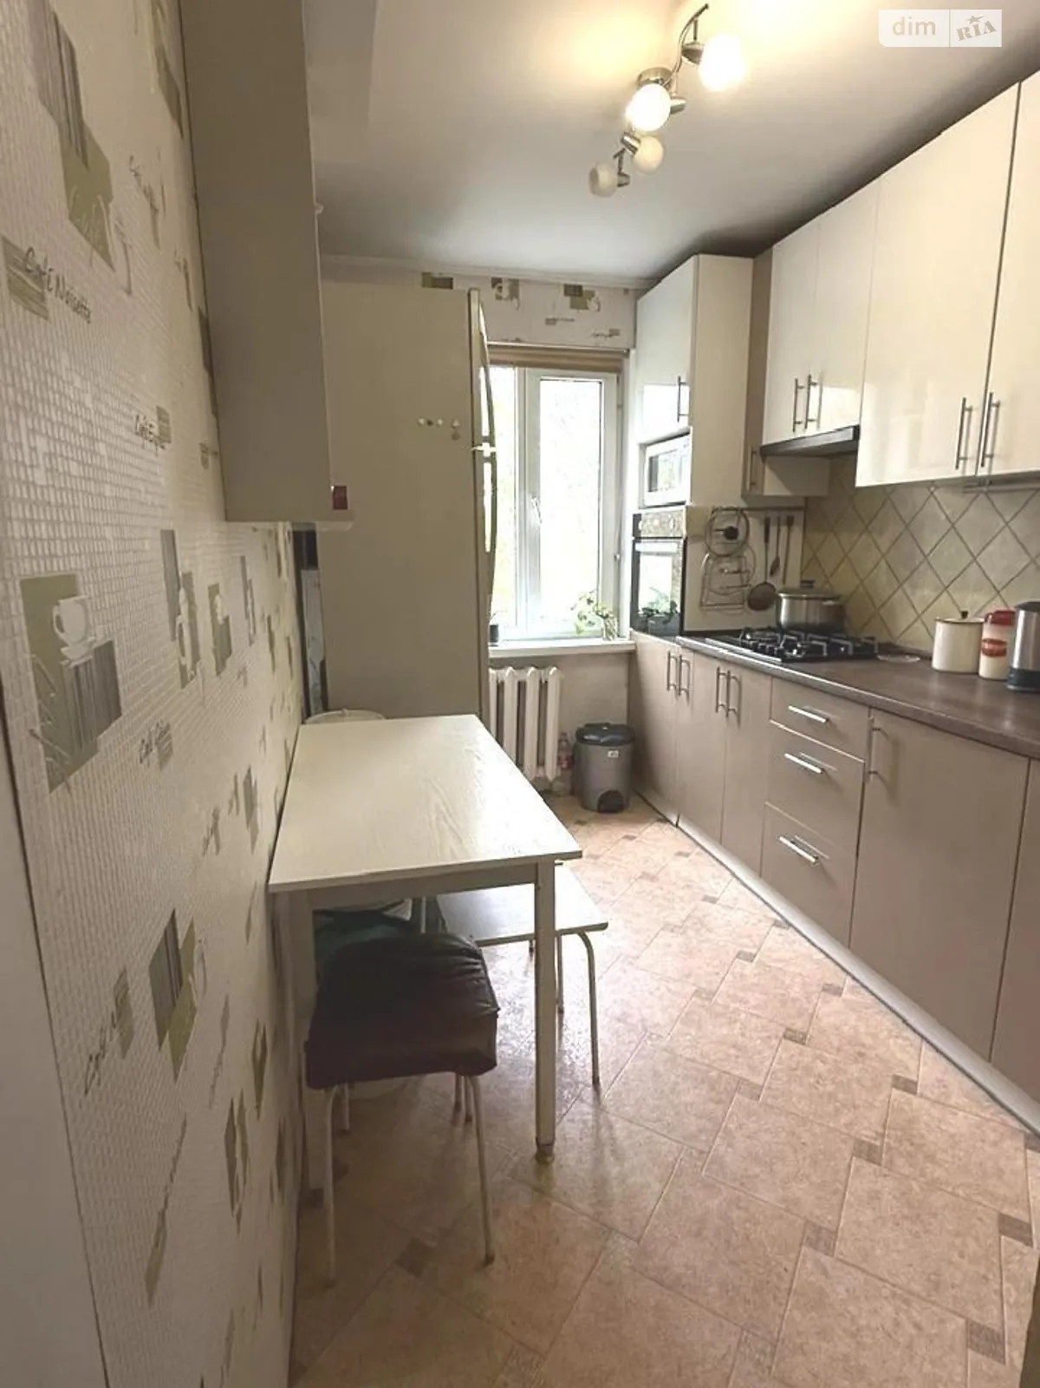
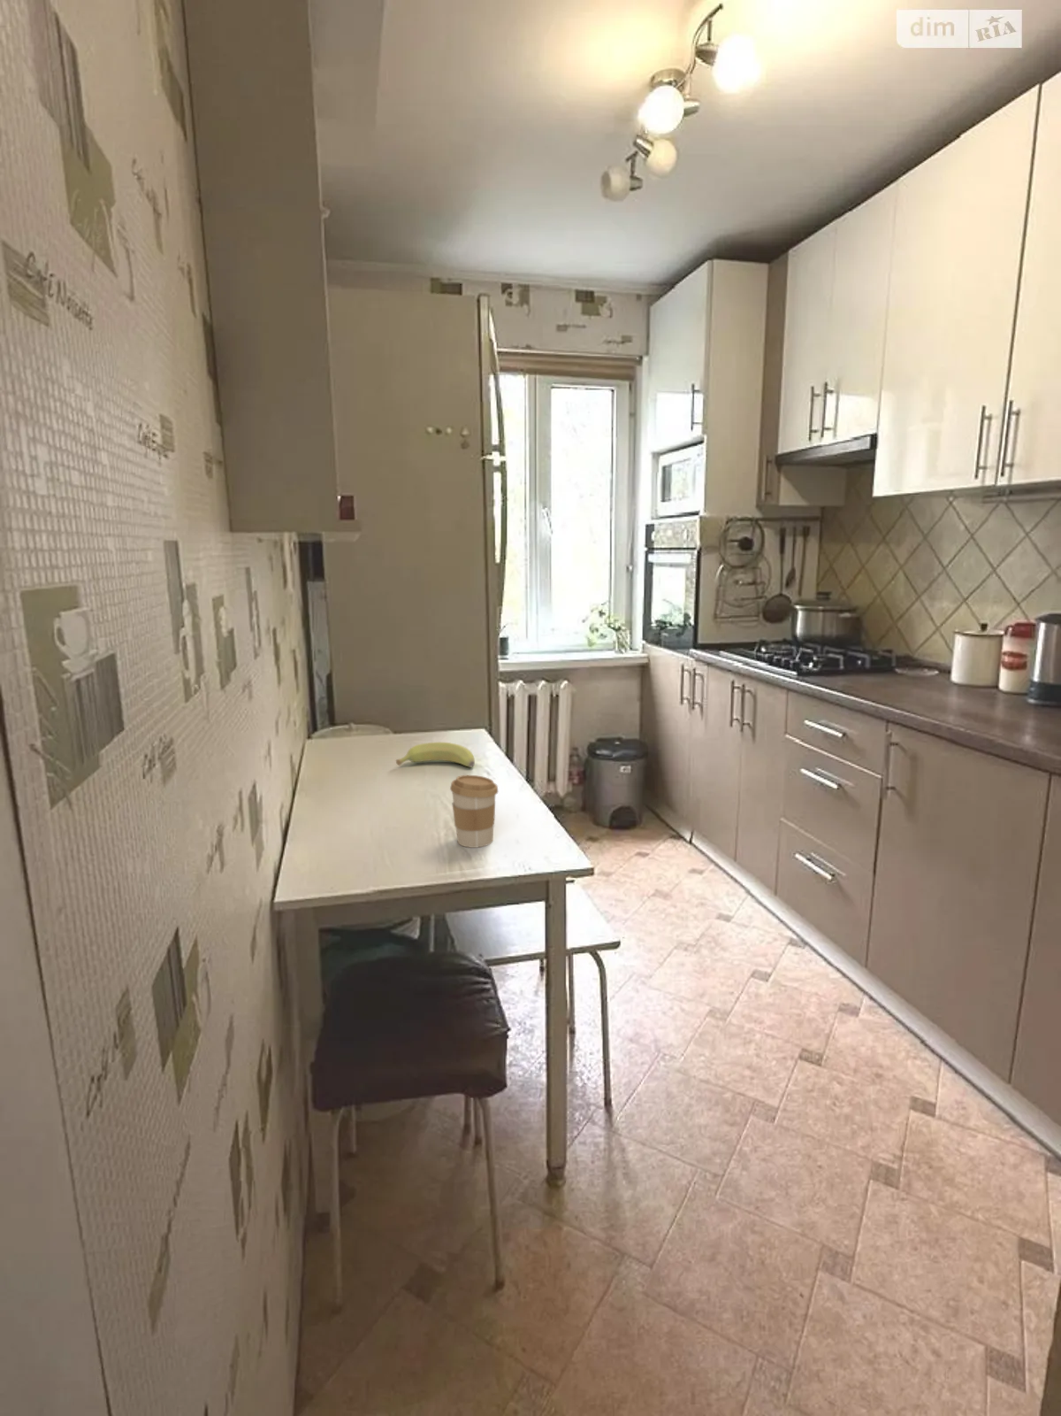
+ banana [396,741,476,768]
+ coffee cup [449,775,498,848]
